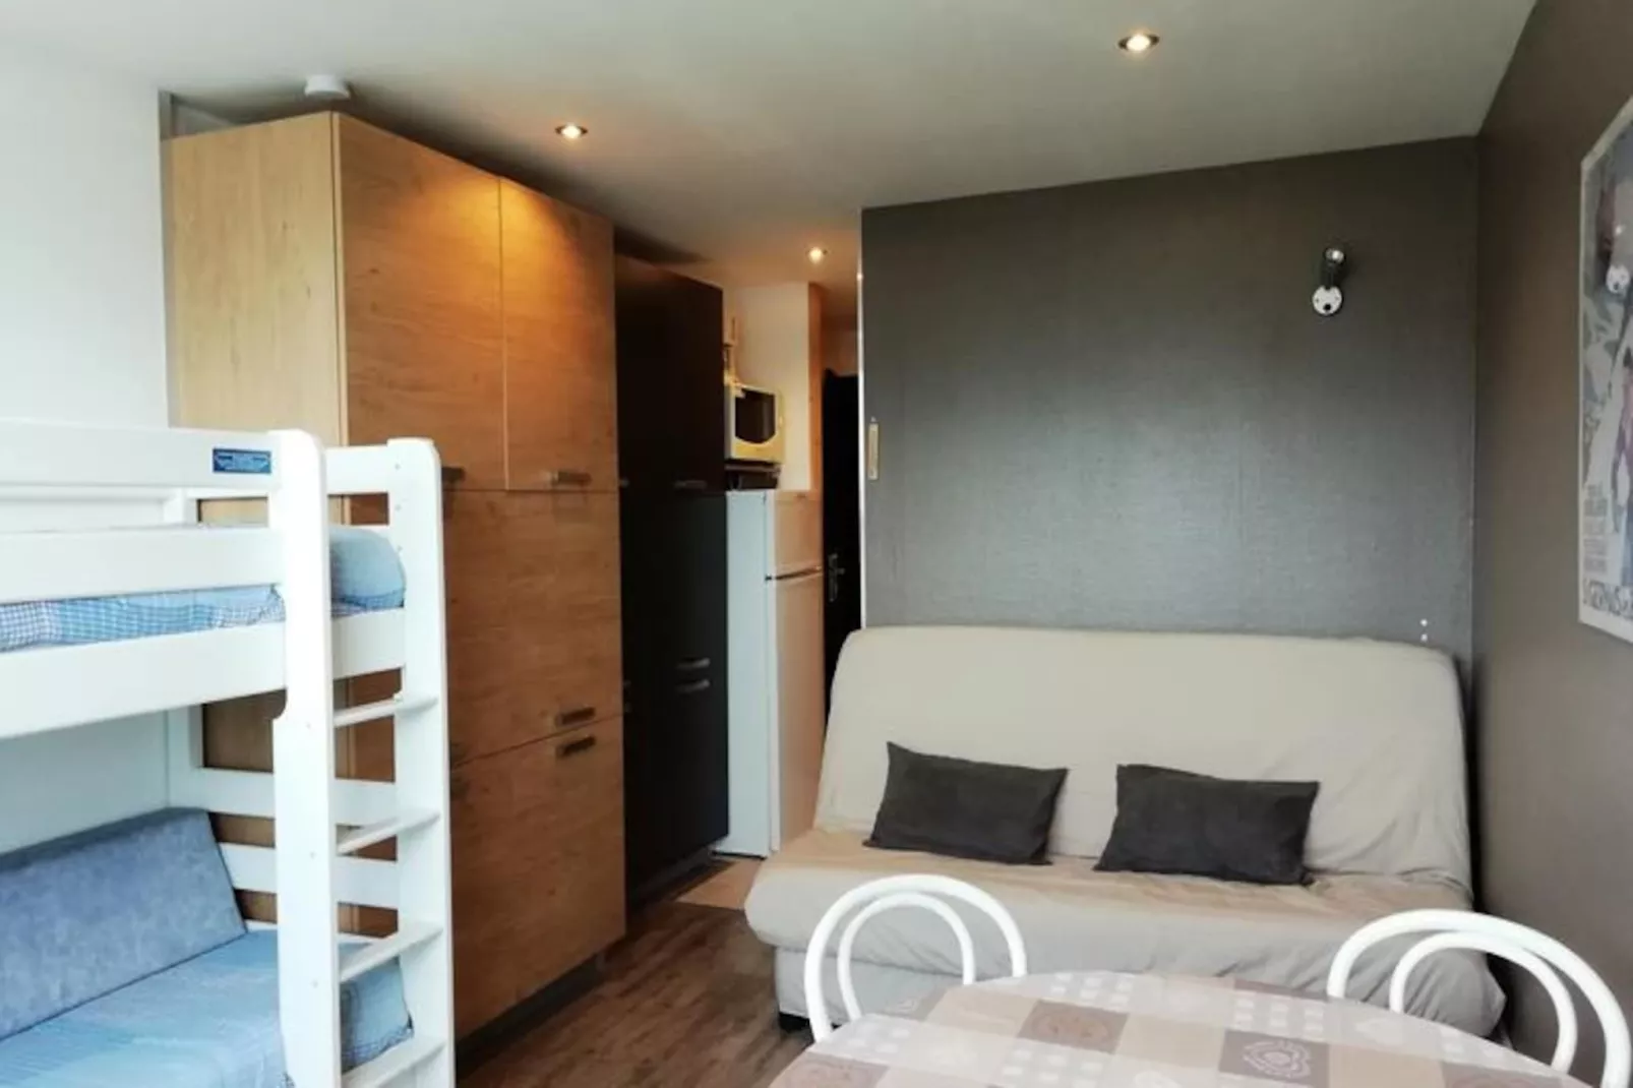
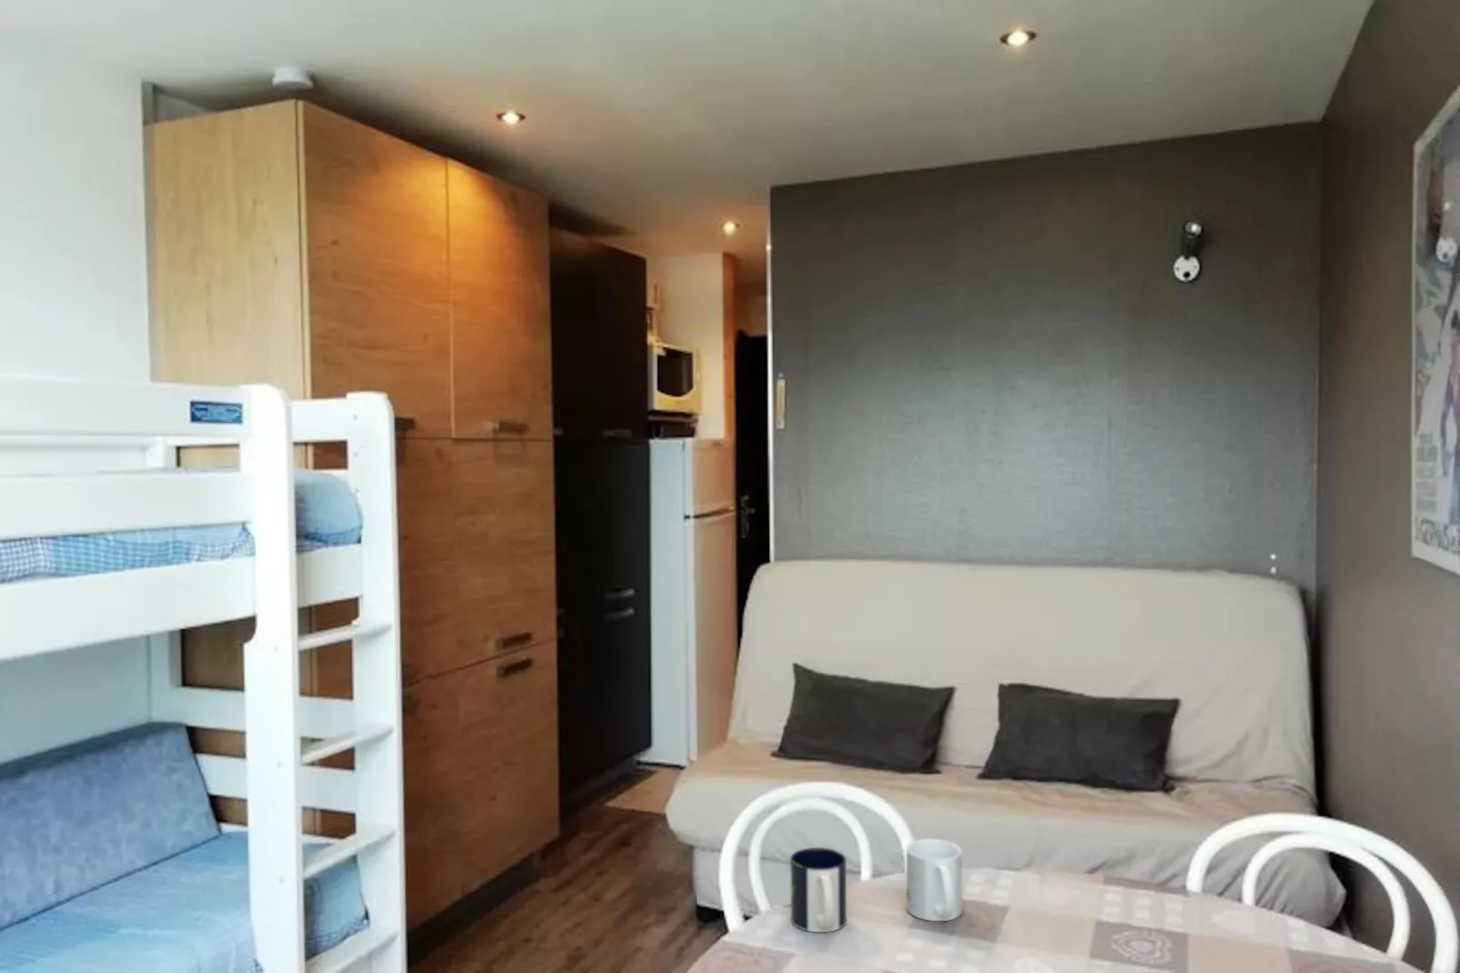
+ mug [789,847,848,933]
+ mug [905,838,963,922]
